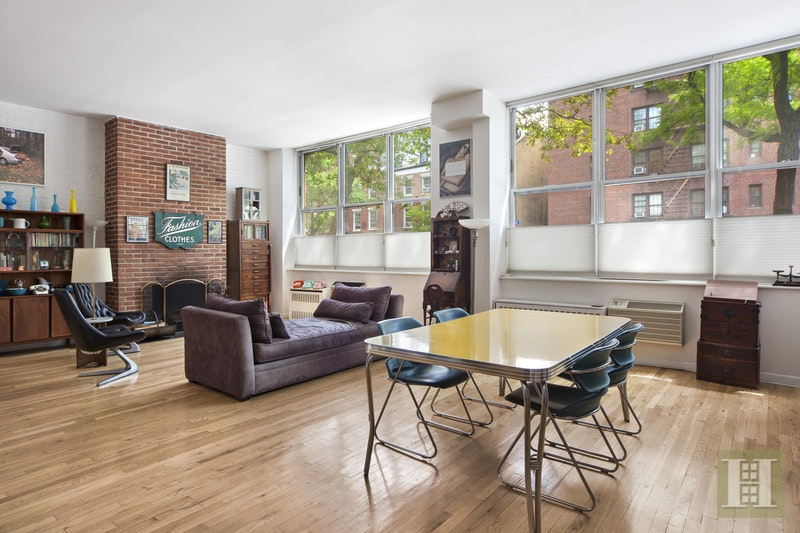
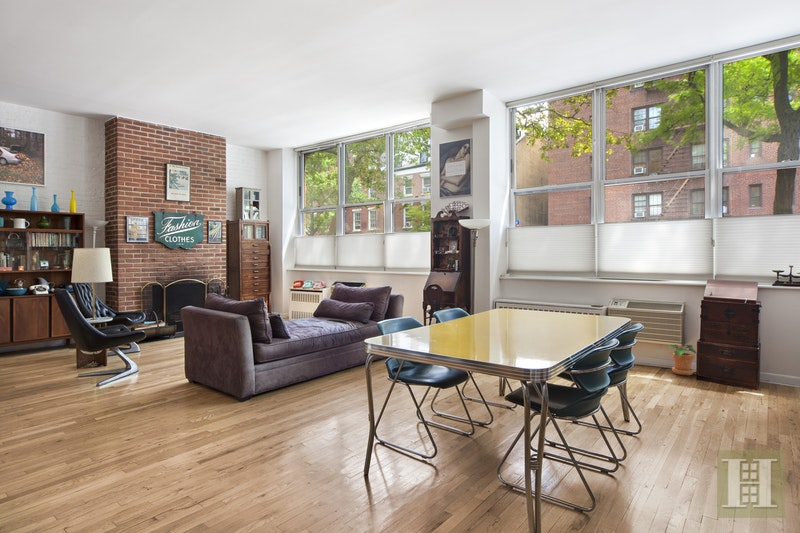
+ potted plant [667,344,698,376]
